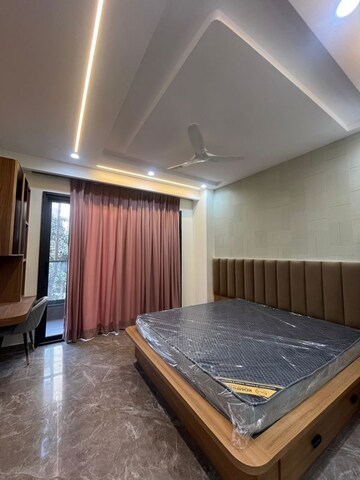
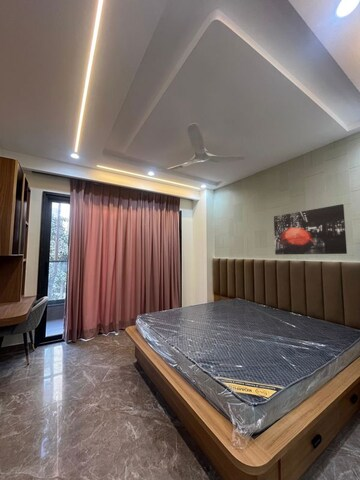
+ wall art [273,203,348,256]
